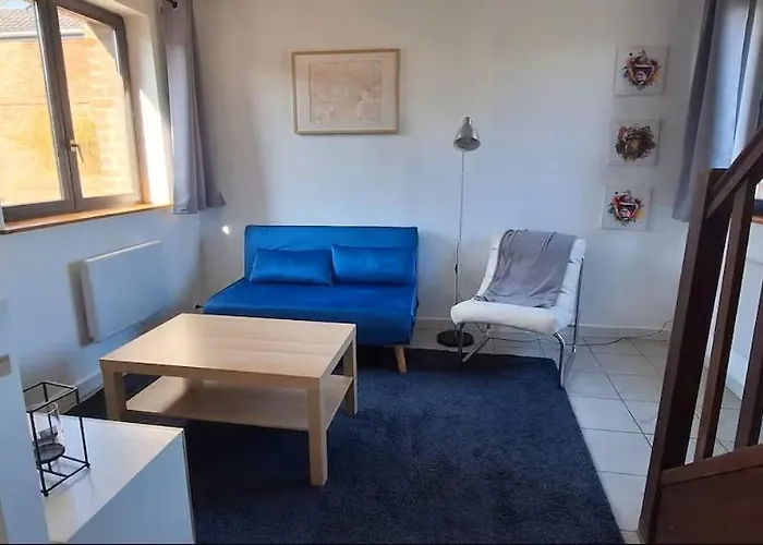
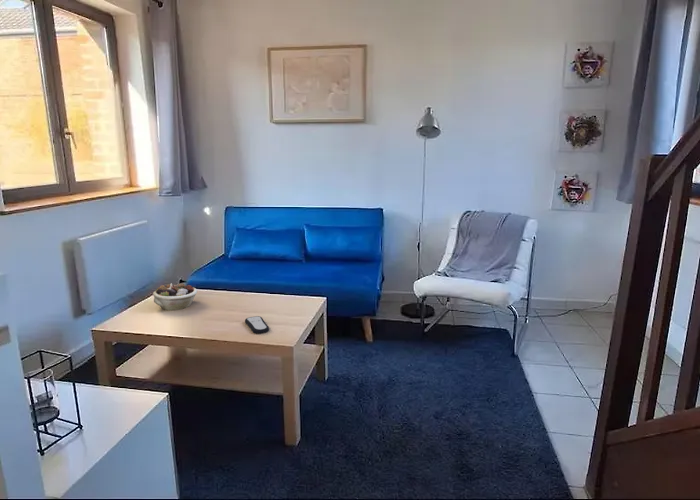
+ remote control [244,315,270,335]
+ succulent planter [152,282,198,311]
